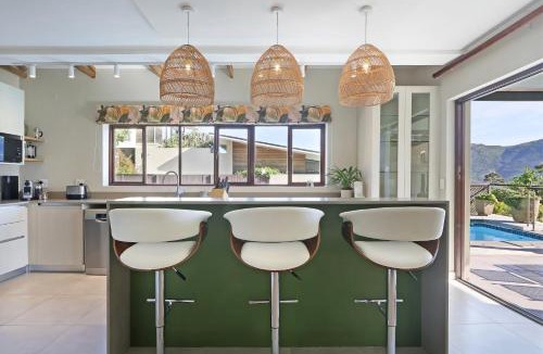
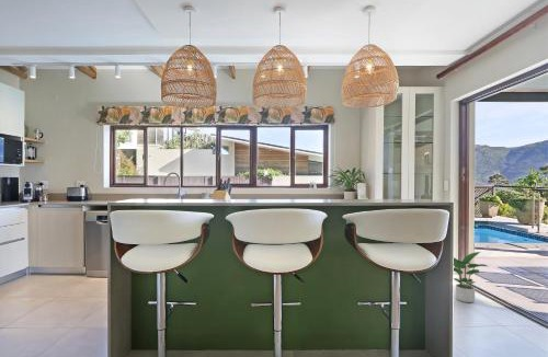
+ potted plant [453,251,488,303]
